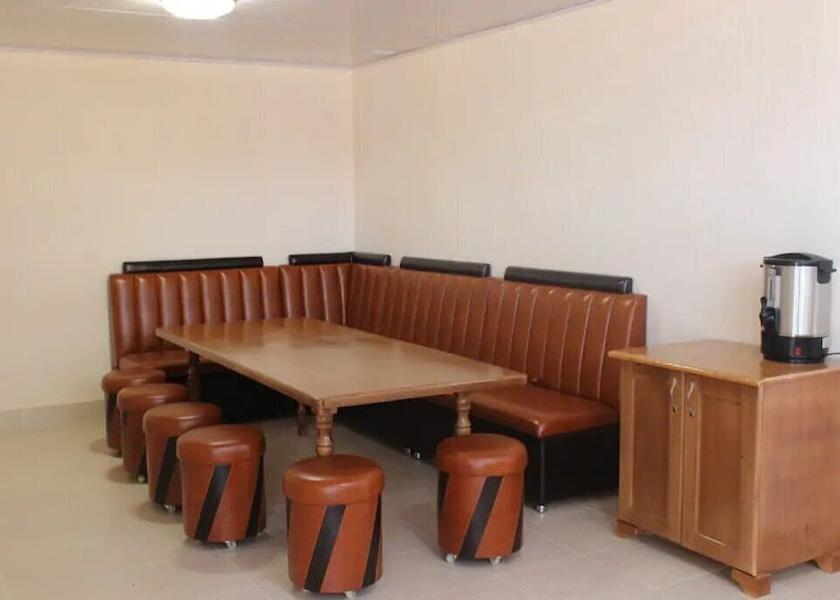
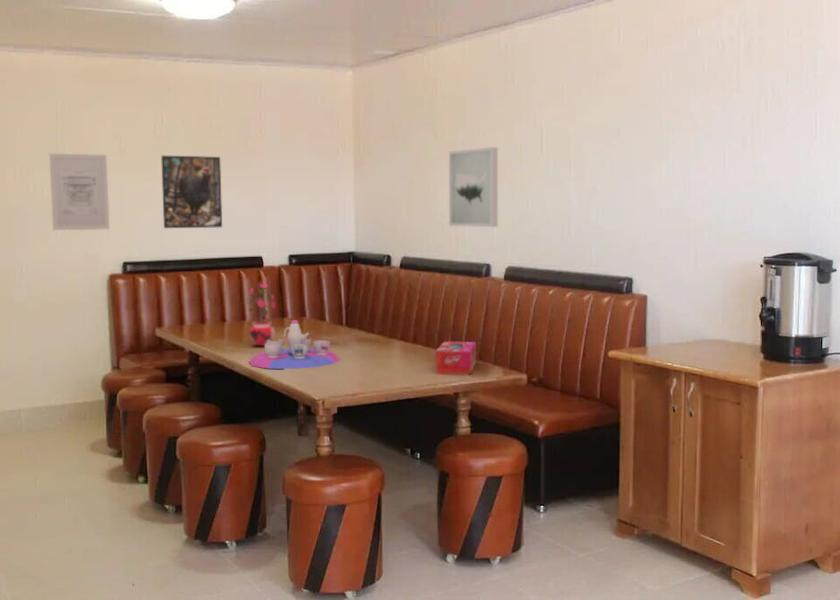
+ tea set [248,319,342,370]
+ potted plant [241,282,276,347]
+ tissue box [435,341,477,375]
+ wall art [448,146,499,228]
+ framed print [160,155,223,229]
+ wall art [48,153,110,231]
